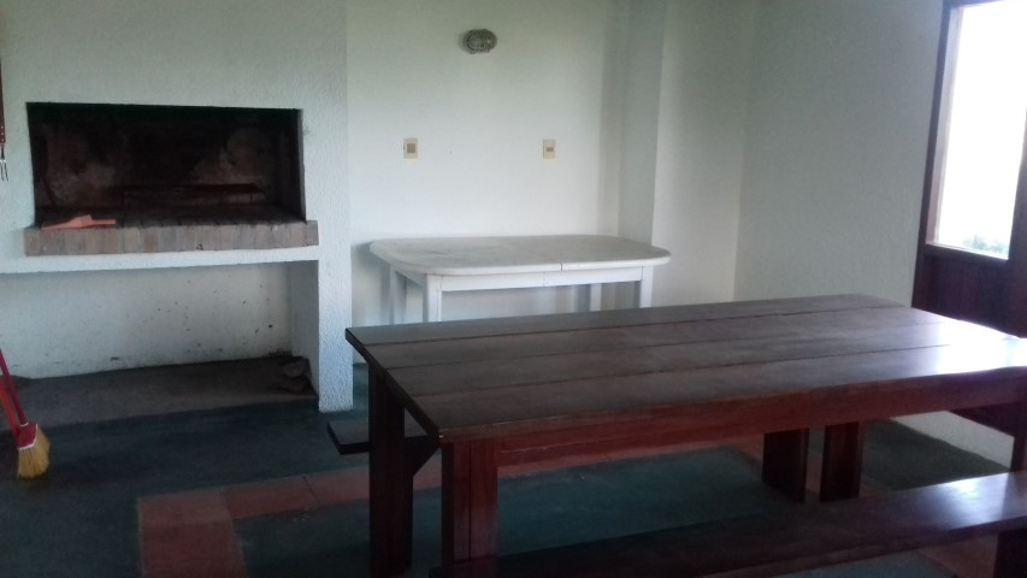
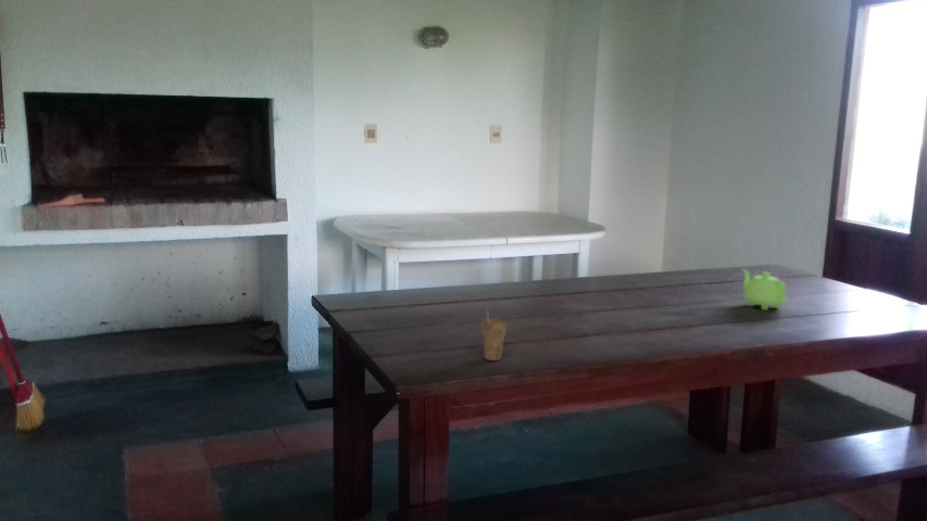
+ teapot [741,268,788,312]
+ cup [481,308,508,361]
